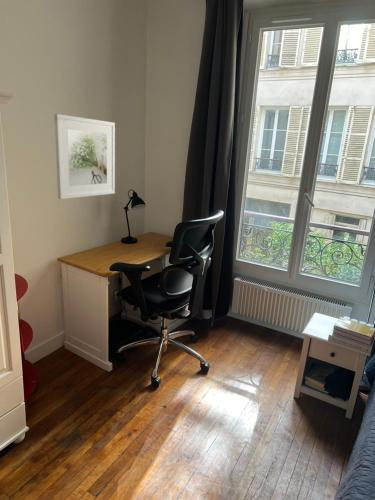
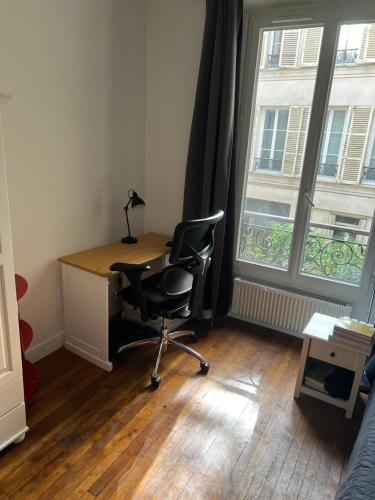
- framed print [53,113,116,200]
